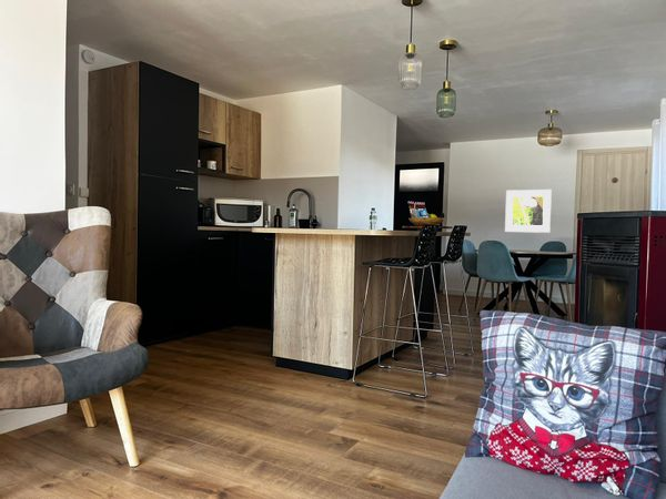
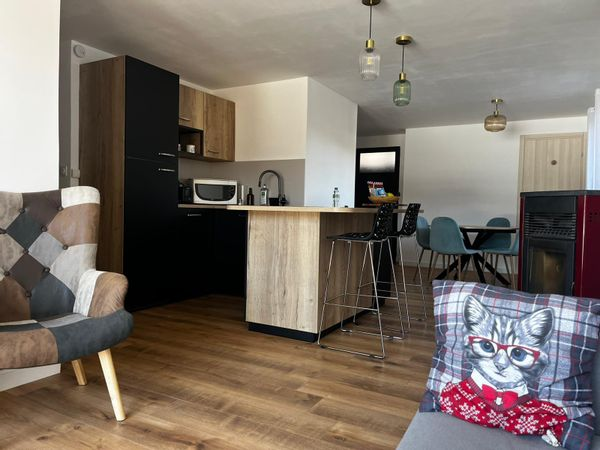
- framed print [504,189,553,234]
